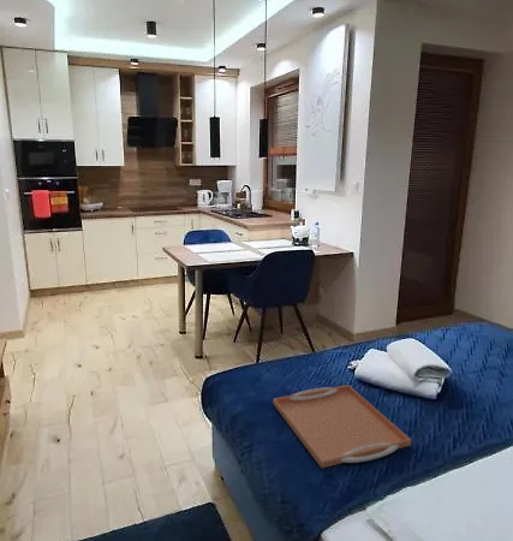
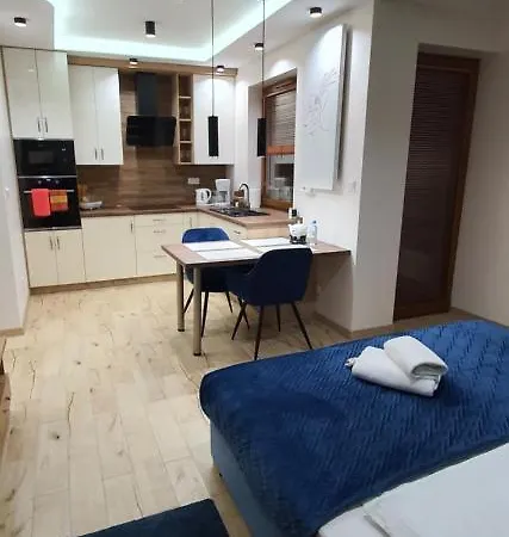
- serving tray [272,384,412,469]
